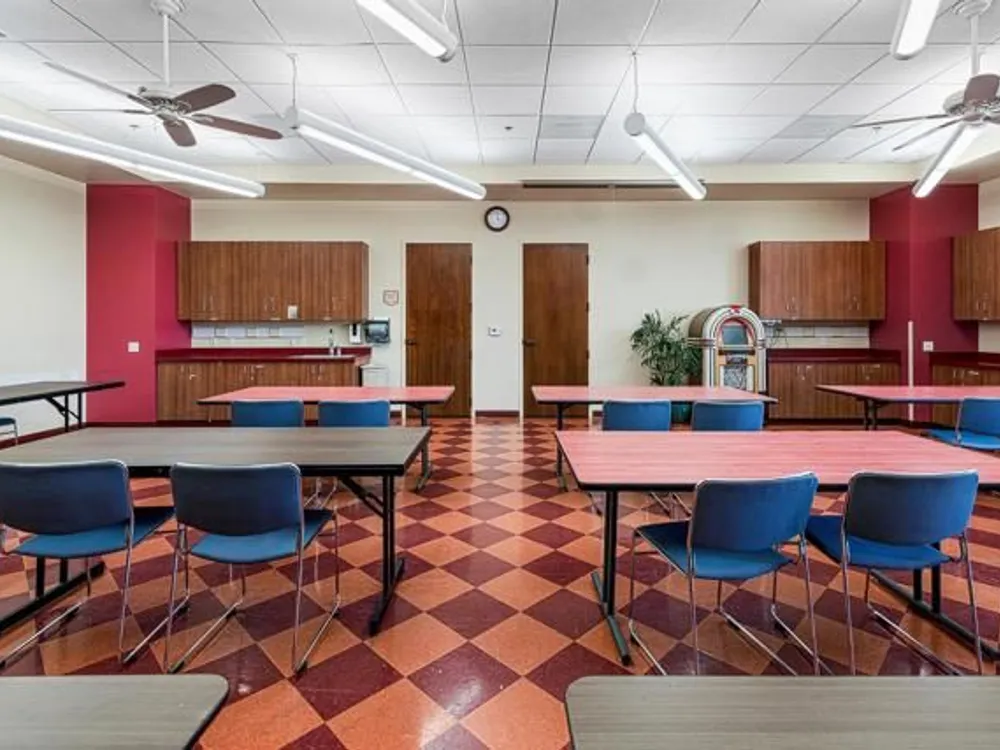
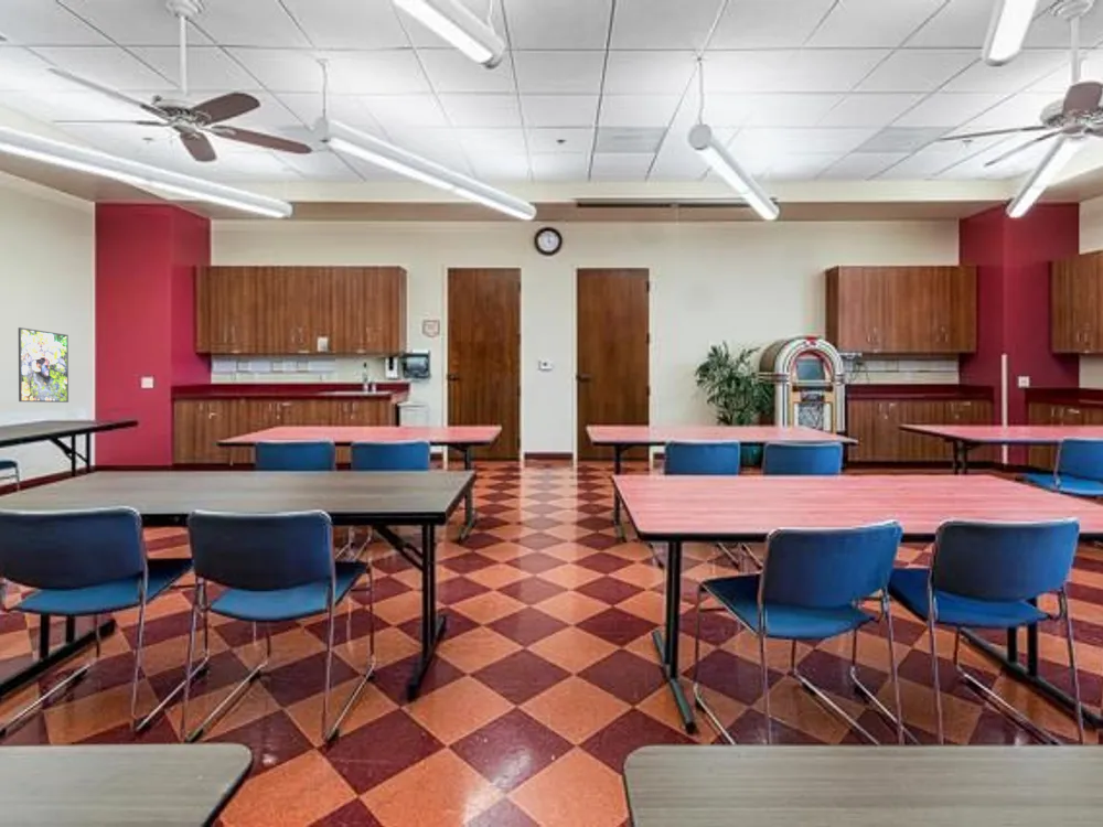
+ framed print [18,326,69,404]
